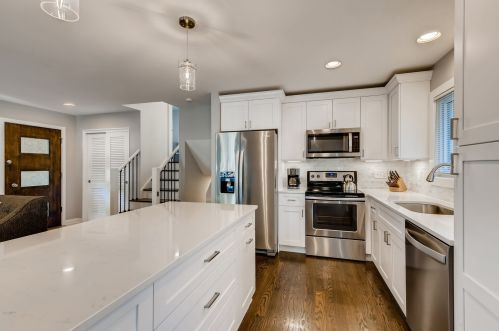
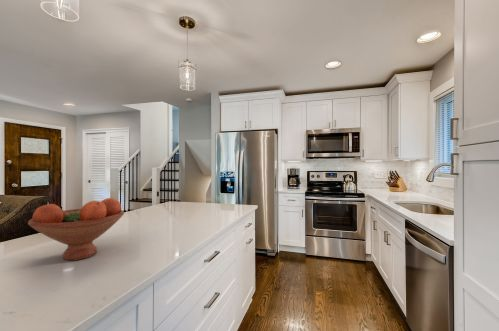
+ fruit bowl [27,197,125,261]
